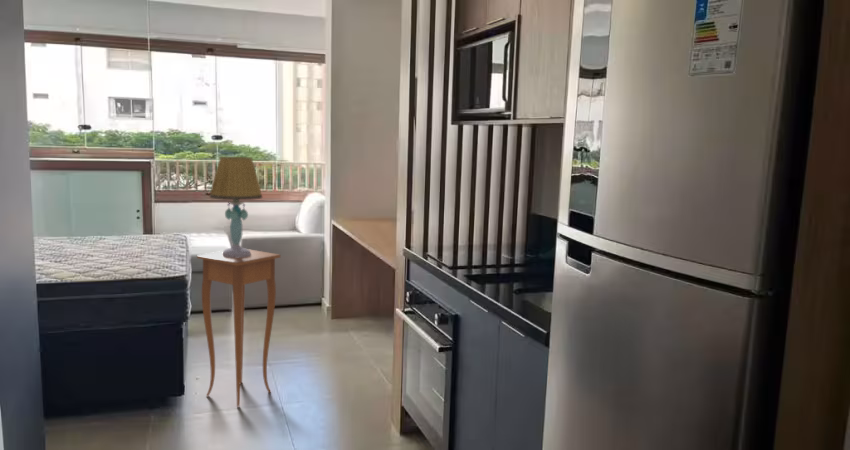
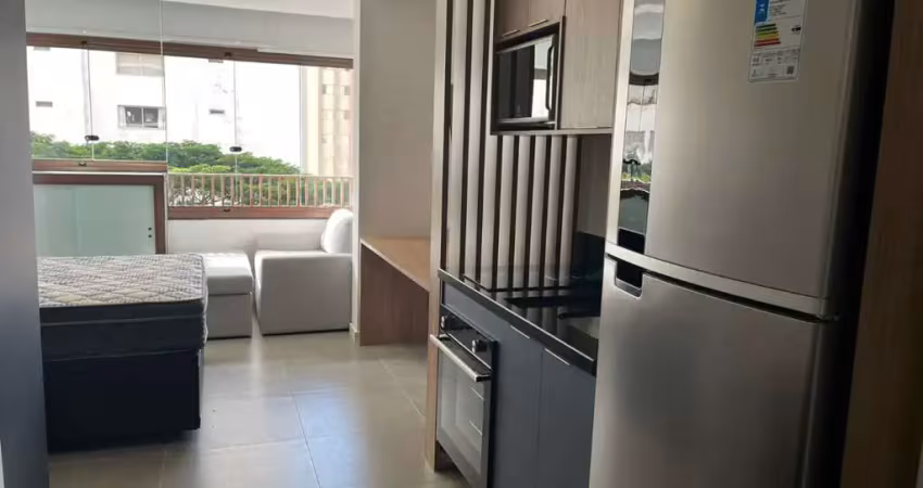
- table lamp [209,156,263,258]
- side table [196,248,281,408]
